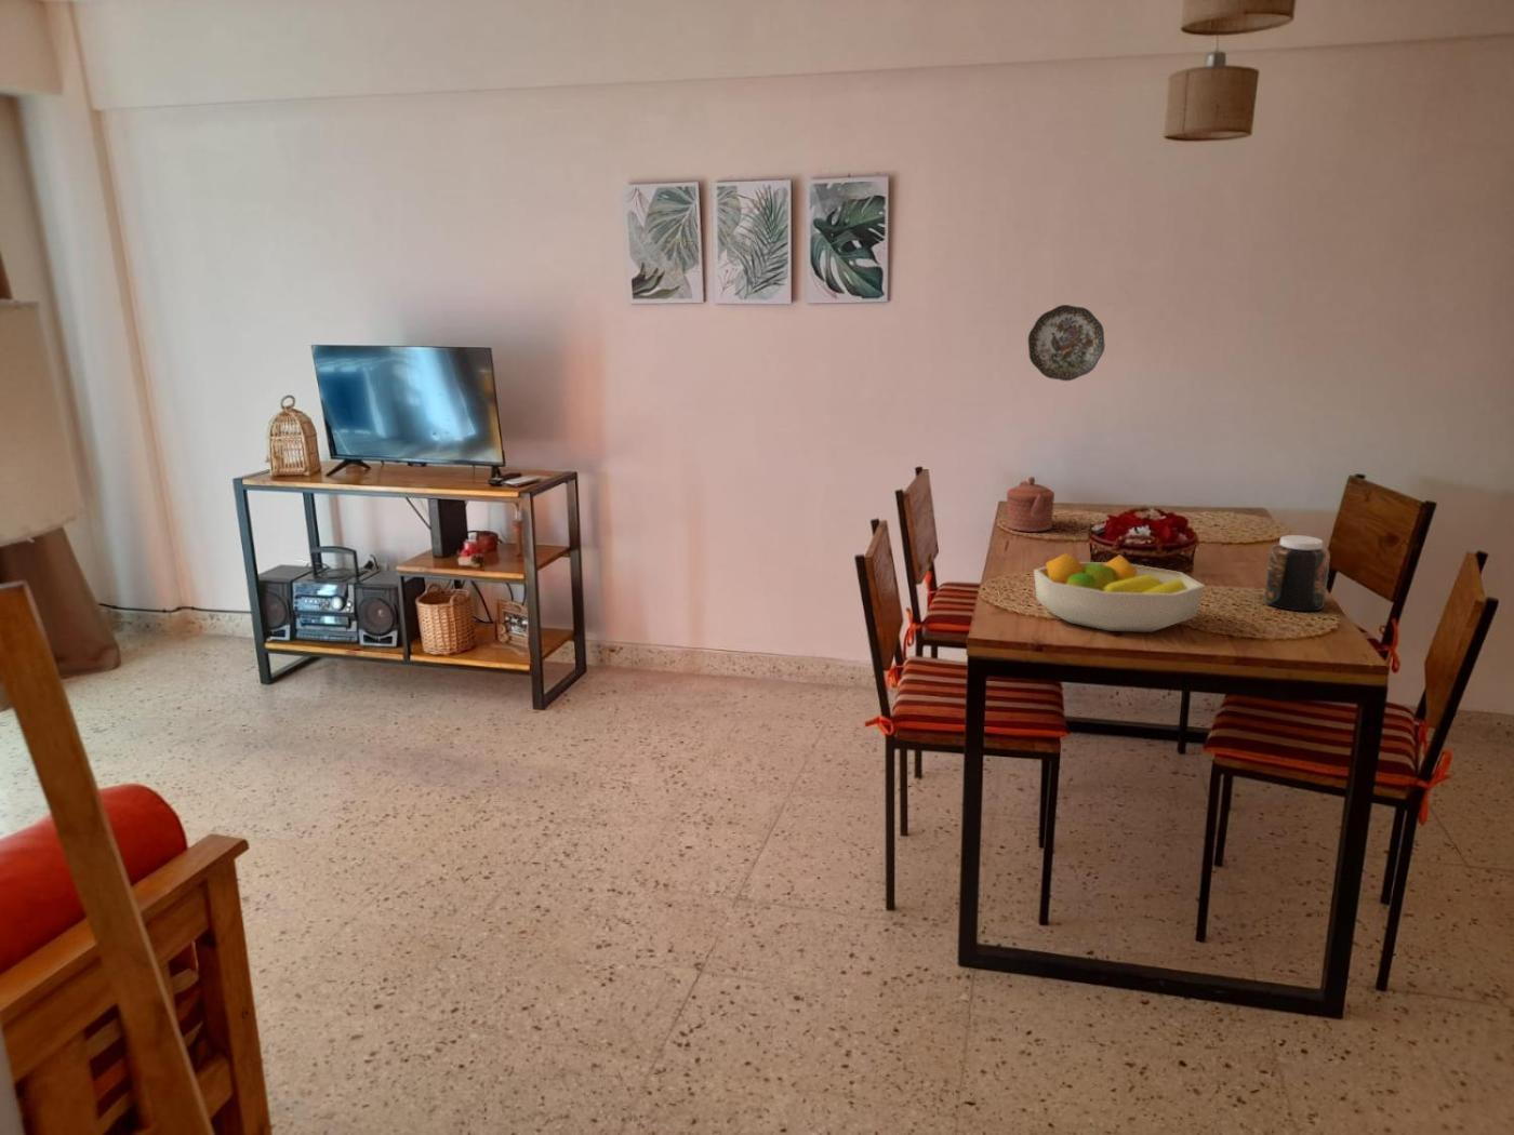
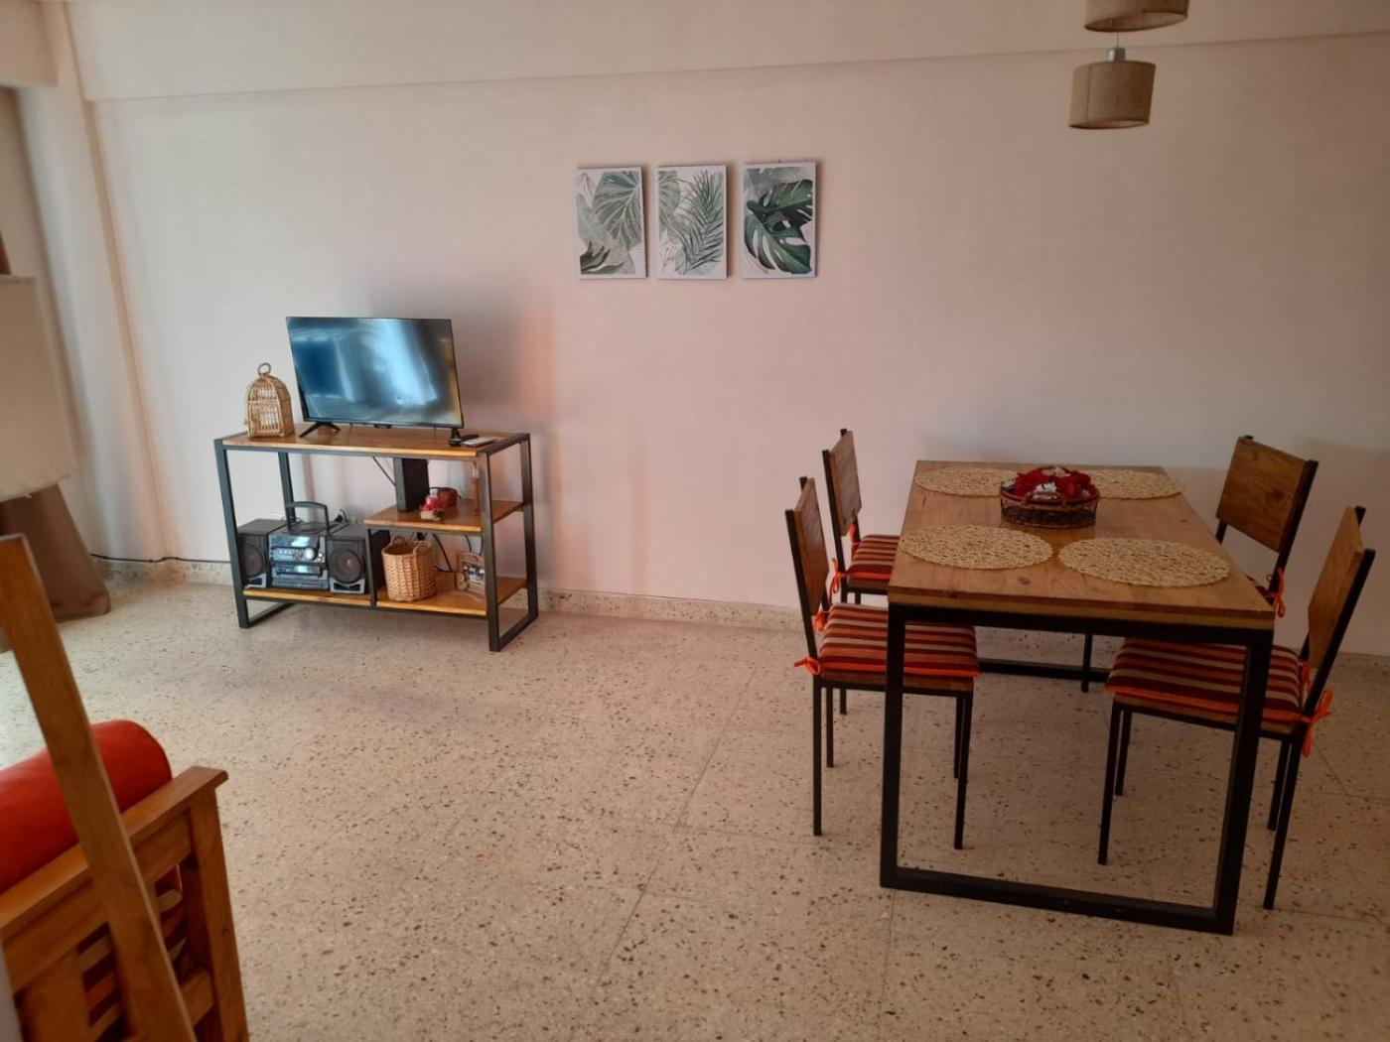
- jar [1264,534,1332,612]
- fruit bowl [1032,551,1205,633]
- decorative plate [1028,304,1105,382]
- teapot [1006,476,1055,533]
